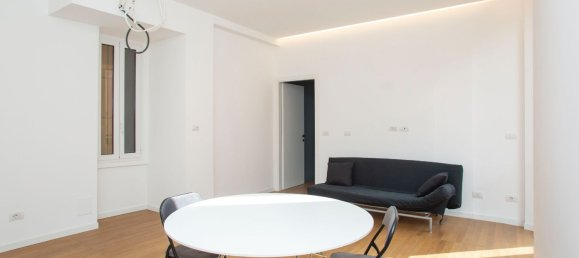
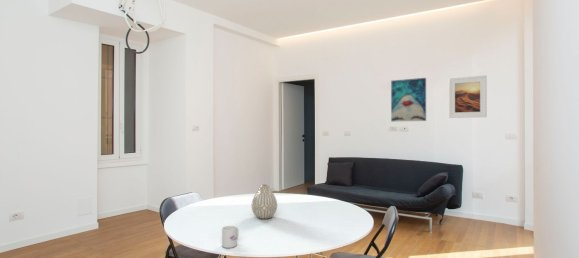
+ mug [221,225,240,249]
+ vase [251,183,278,220]
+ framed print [448,74,488,119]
+ wall art [390,77,427,122]
